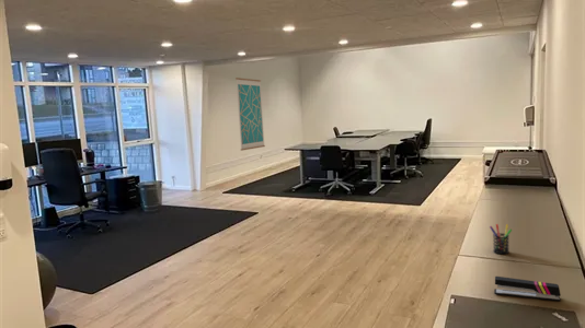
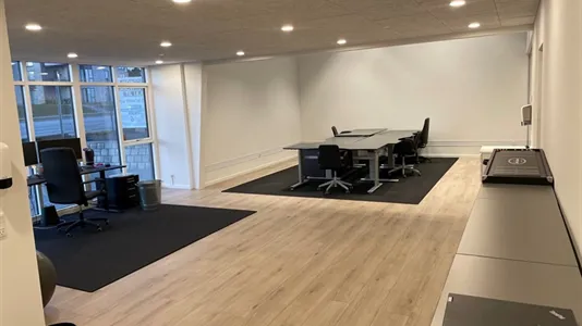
- pen holder [489,223,513,255]
- wall art [234,77,266,152]
- stapler [493,276,562,302]
